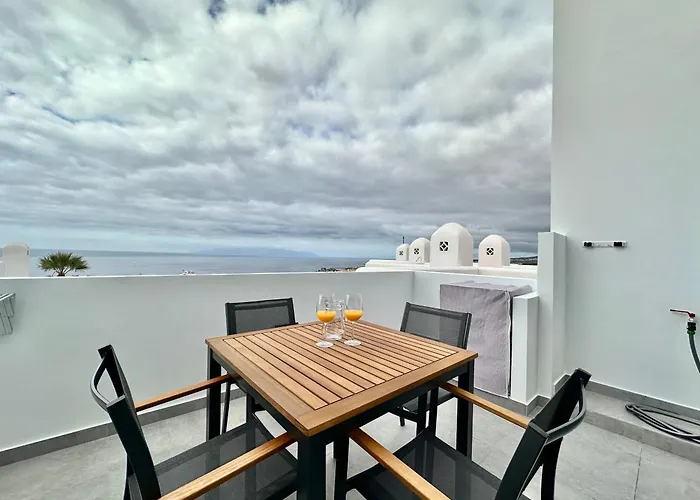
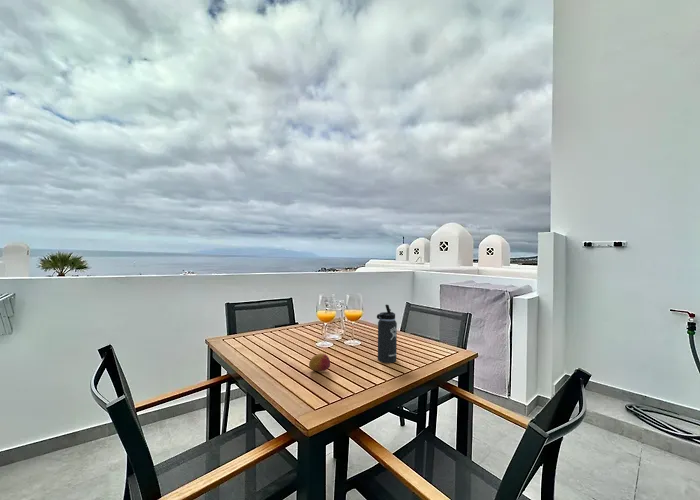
+ thermos bottle [376,304,398,364]
+ fruit [308,353,331,372]
